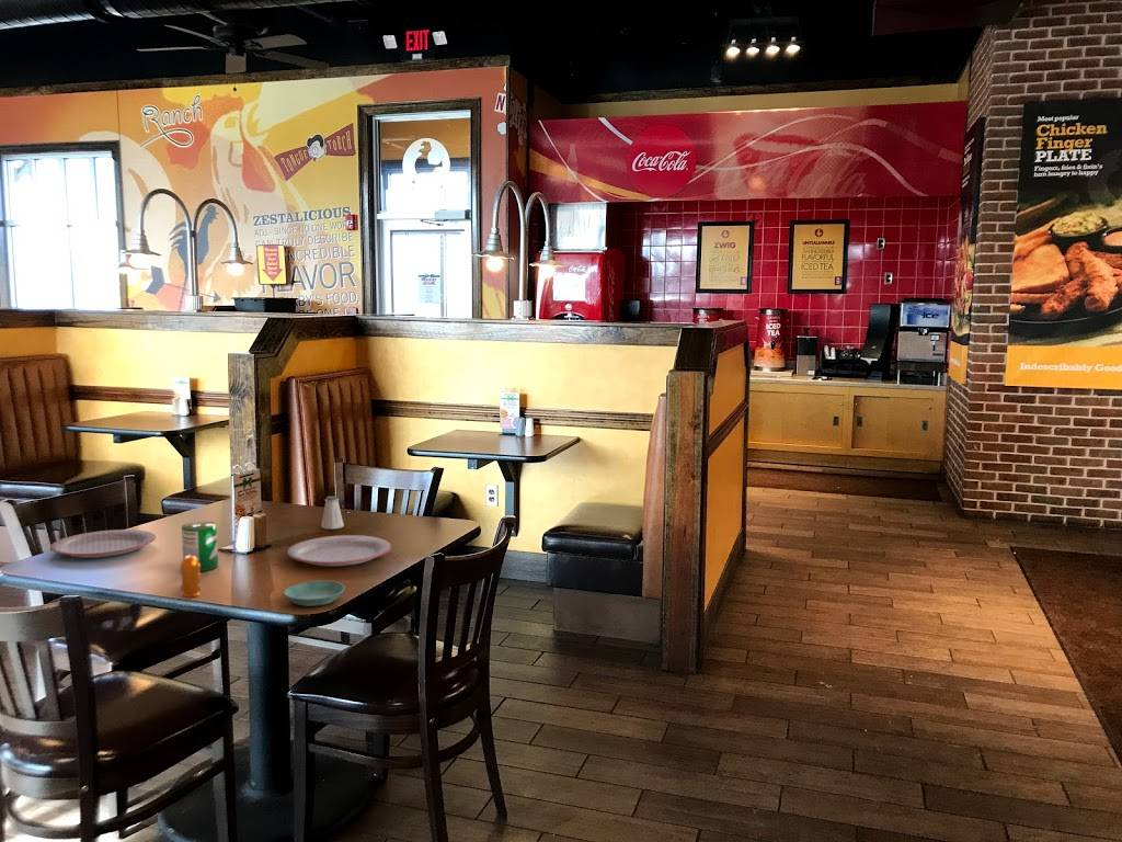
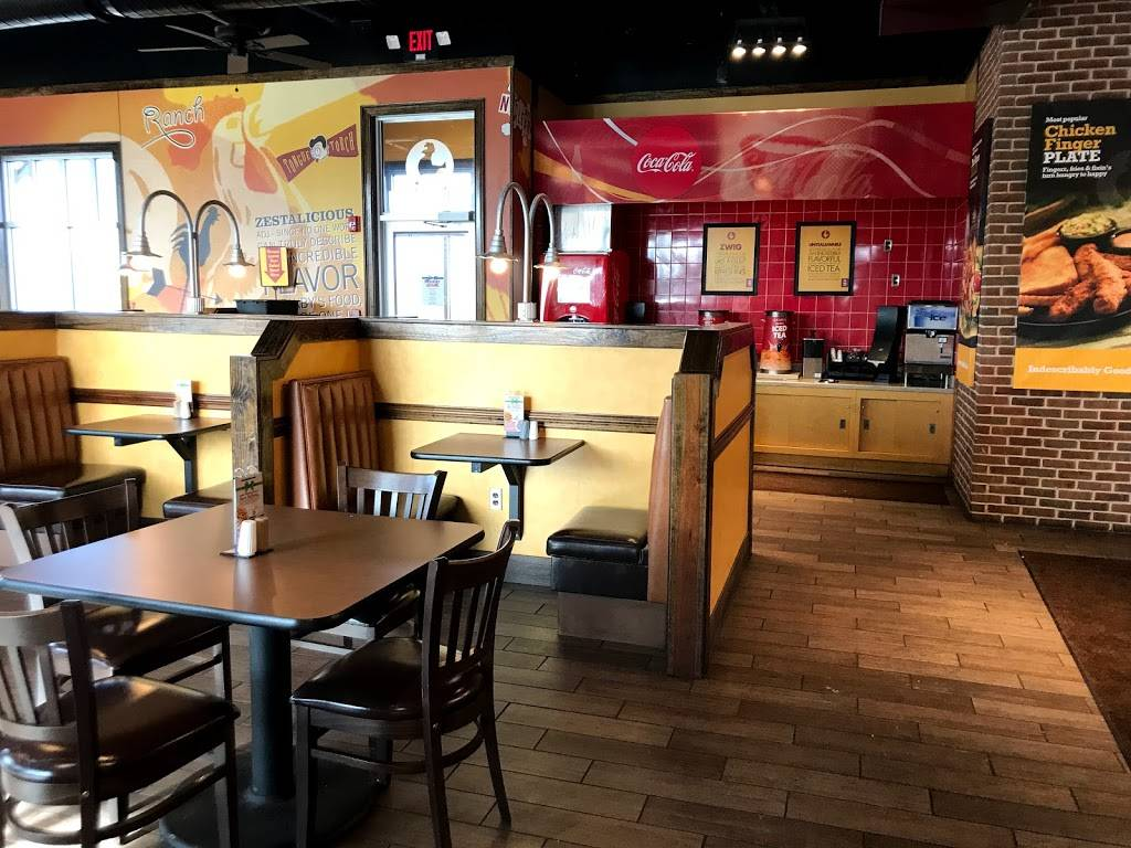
- plate [286,534,392,567]
- can [181,521,219,572]
- pepper shaker [180,556,202,598]
- saltshaker [320,496,345,531]
- saucer [283,580,346,607]
- plate [49,528,157,559]
